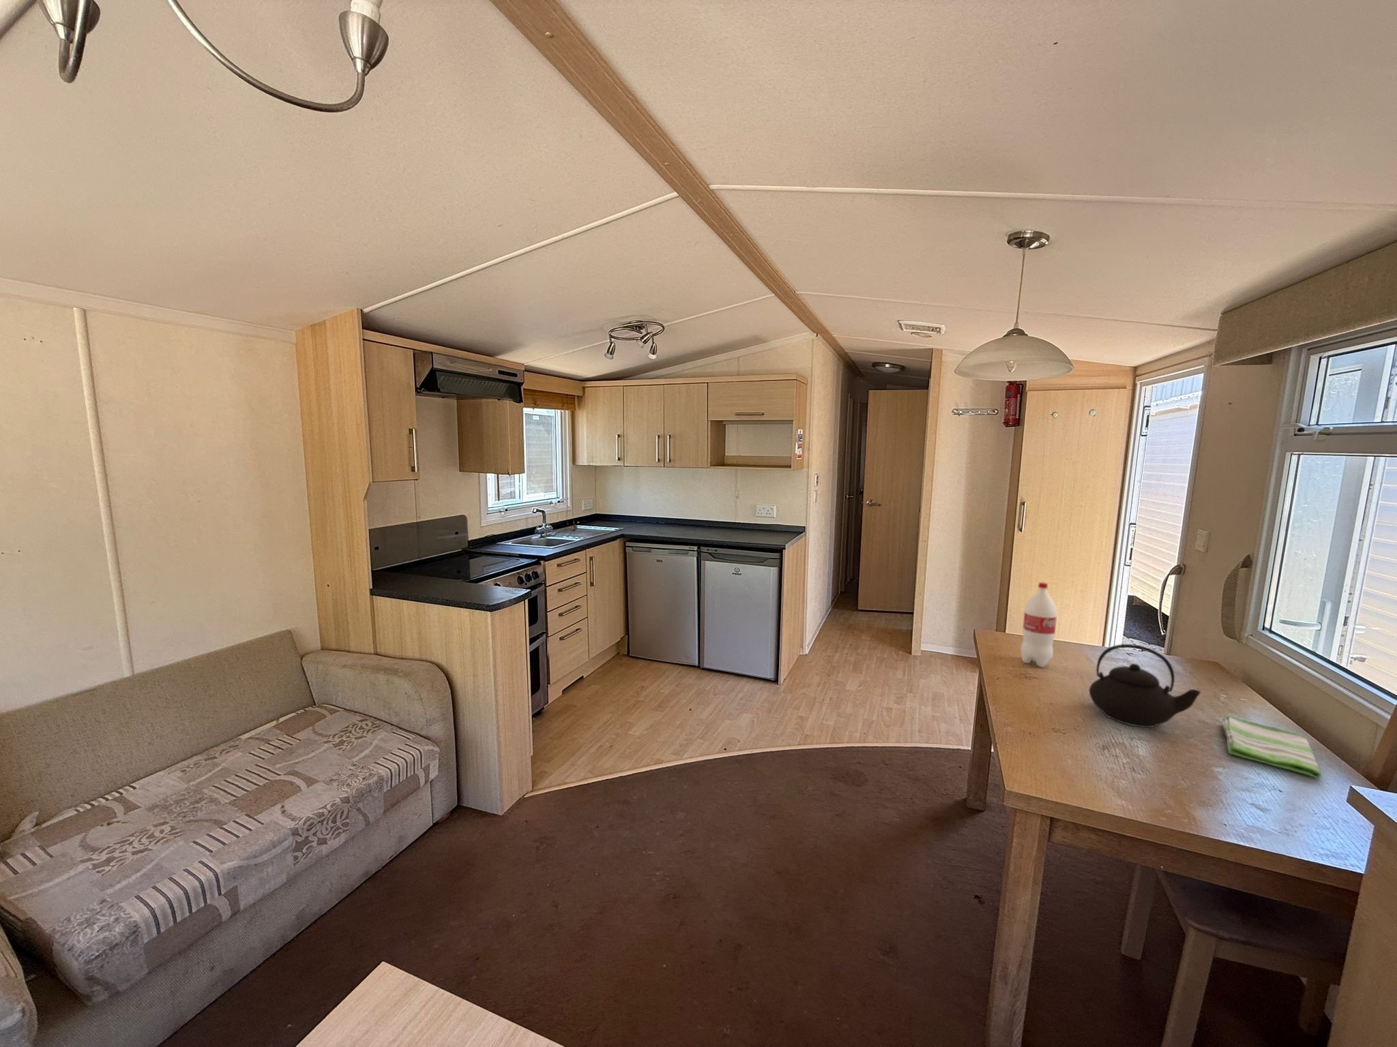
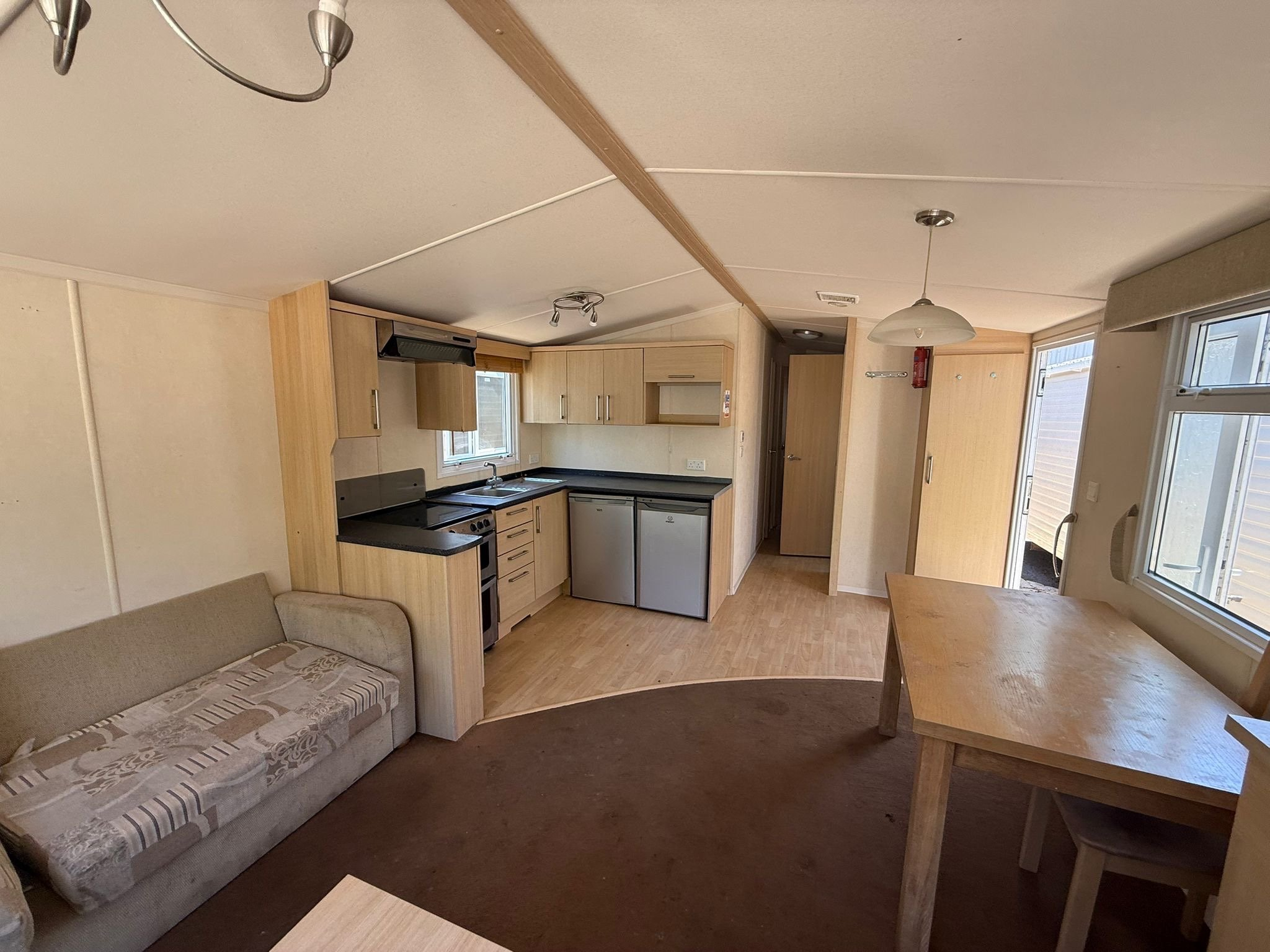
- dish towel [1222,715,1322,779]
- bottle [1021,582,1058,668]
- teapot [1089,643,1201,728]
